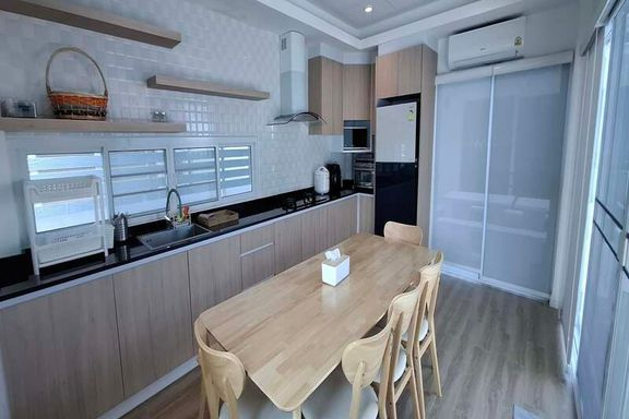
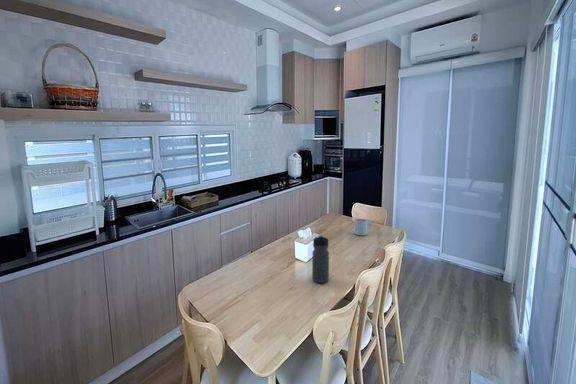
+ water bottle [311,234,330,284]
+ mug [353,218,373,236]
